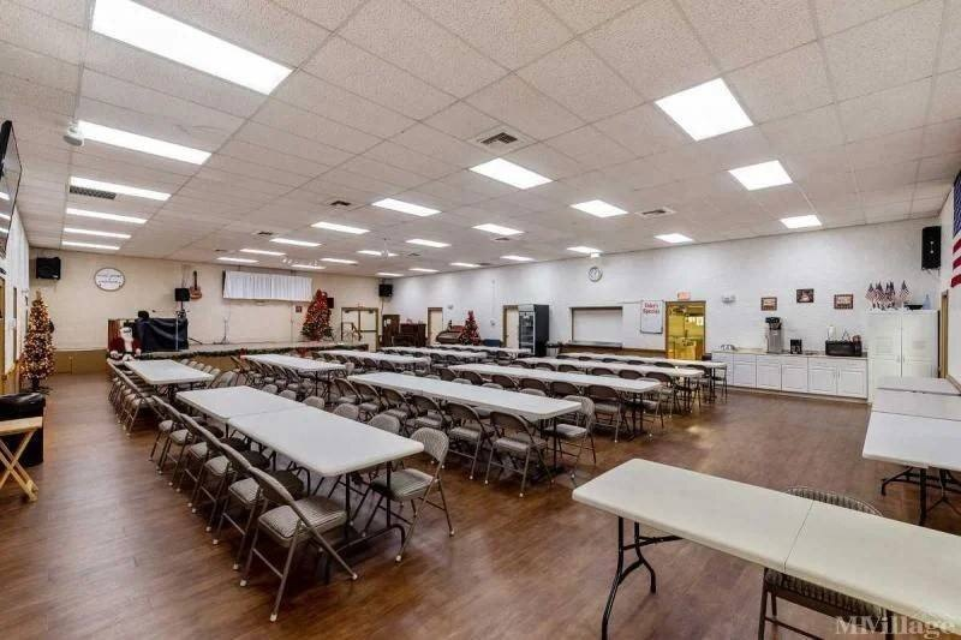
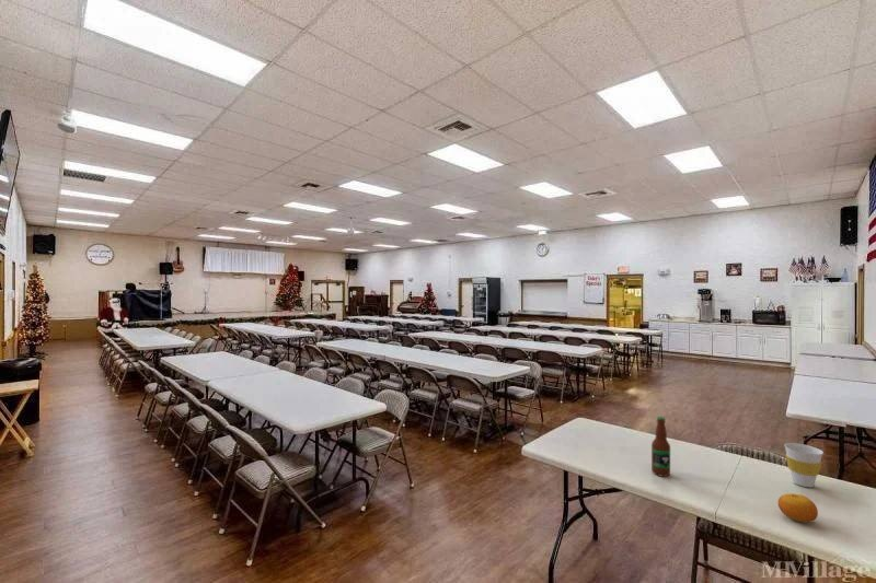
+ fruit [776,492,819,524]
+ bottle [650,416,671,478]
+ cup [783,442,825,489]
